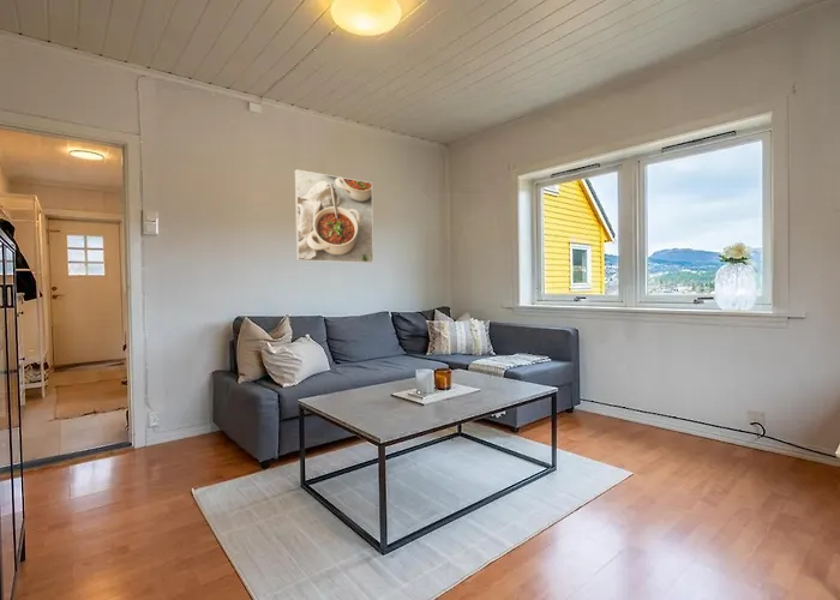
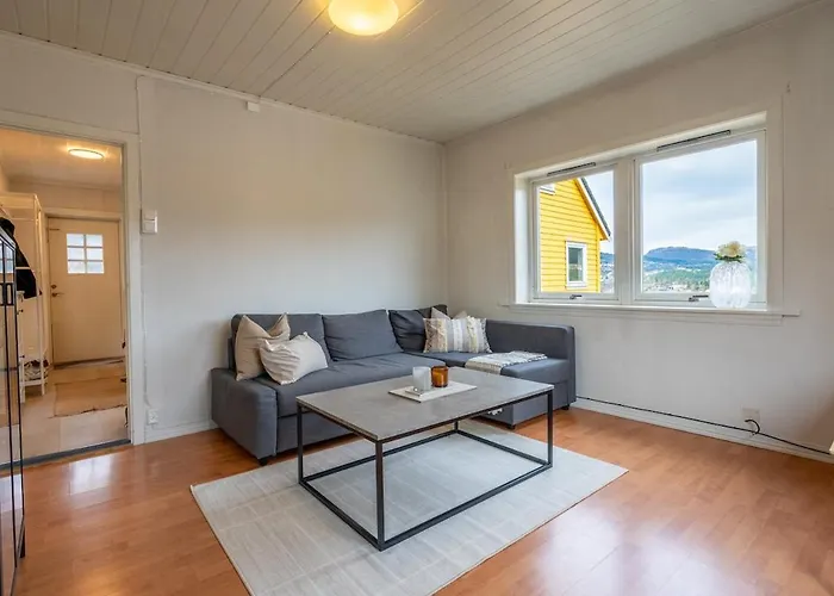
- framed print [294,168,374,264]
